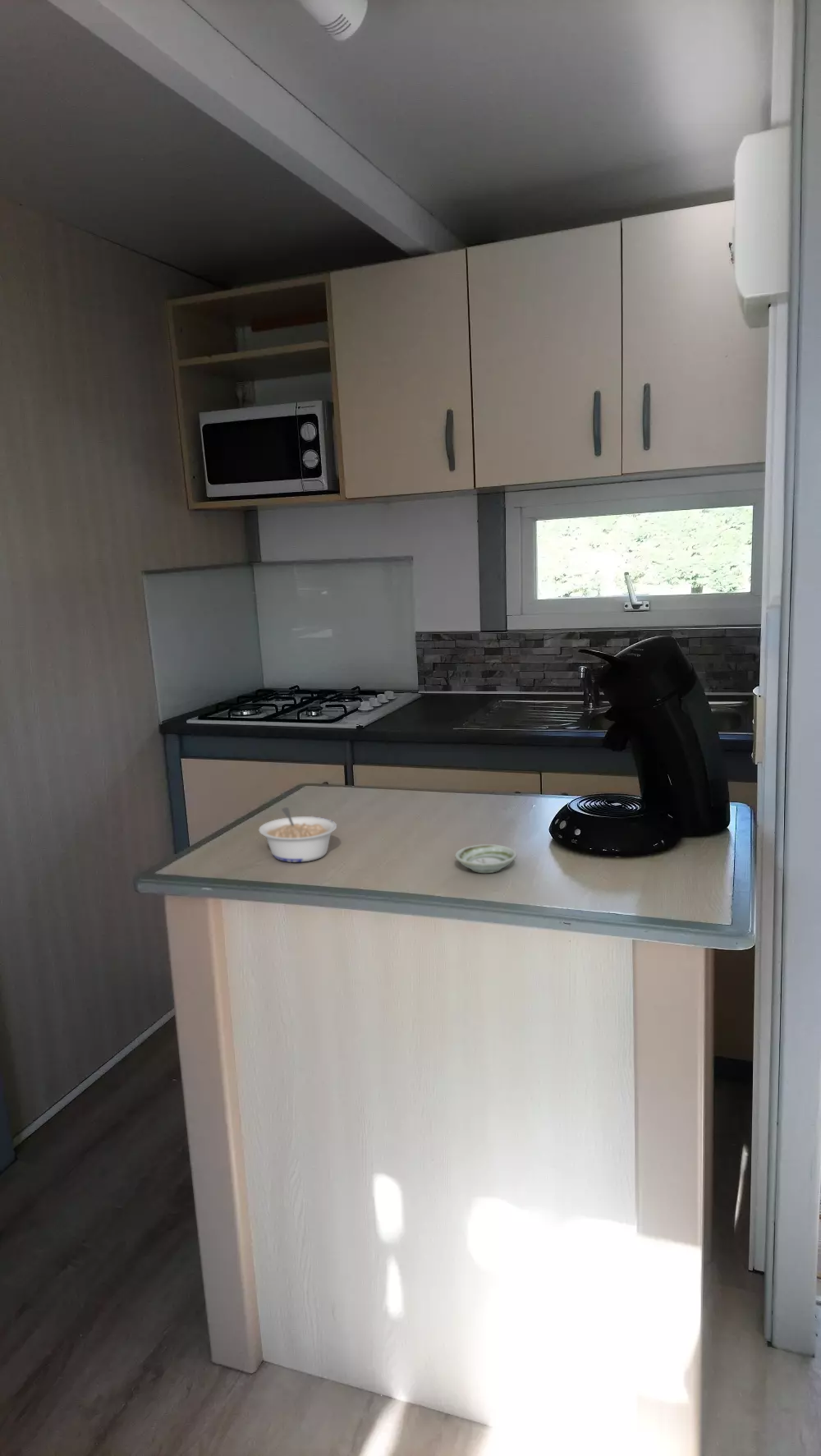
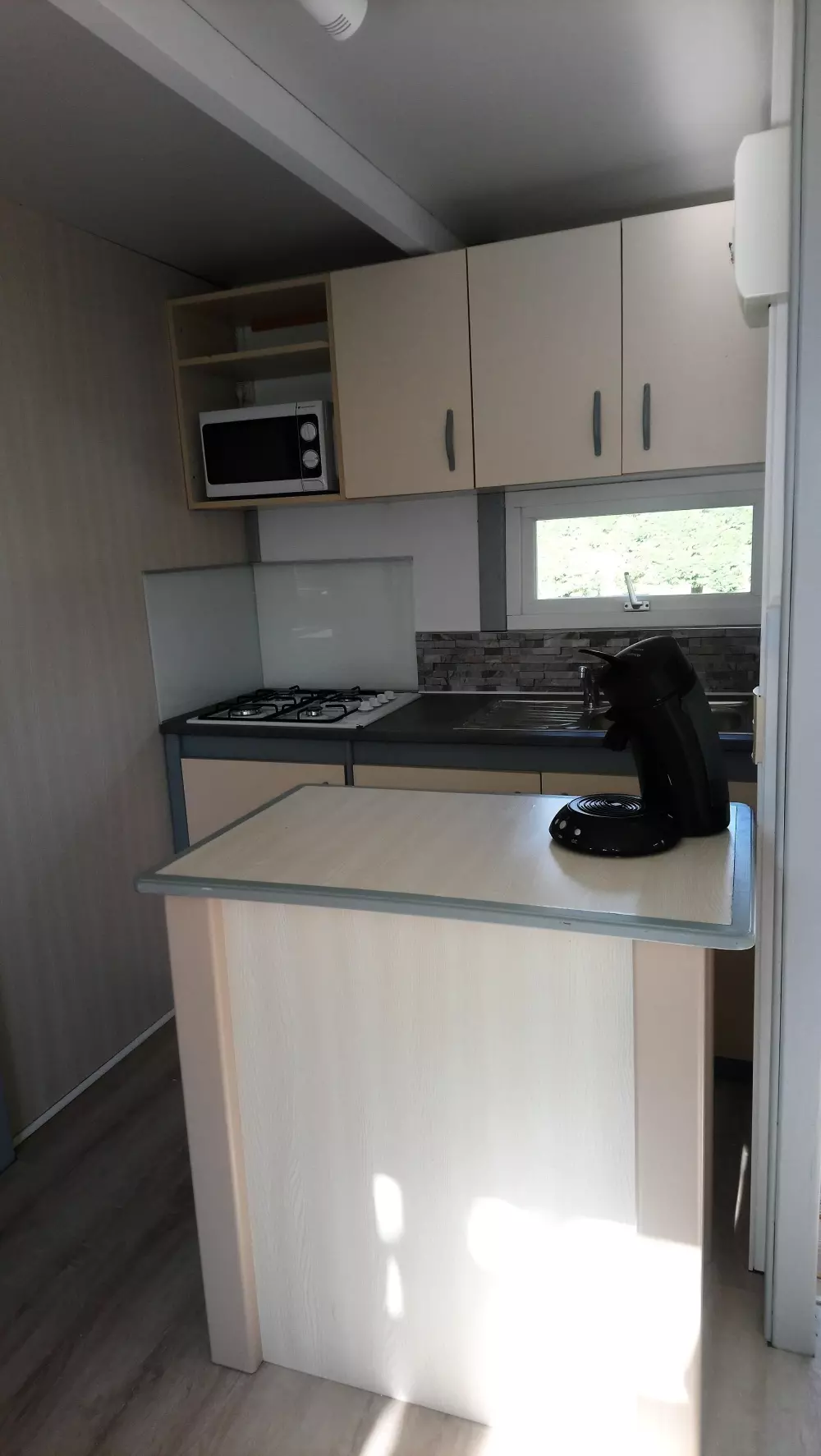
- legume [258,806,337,863]
- saucer [454,843,517,874]
